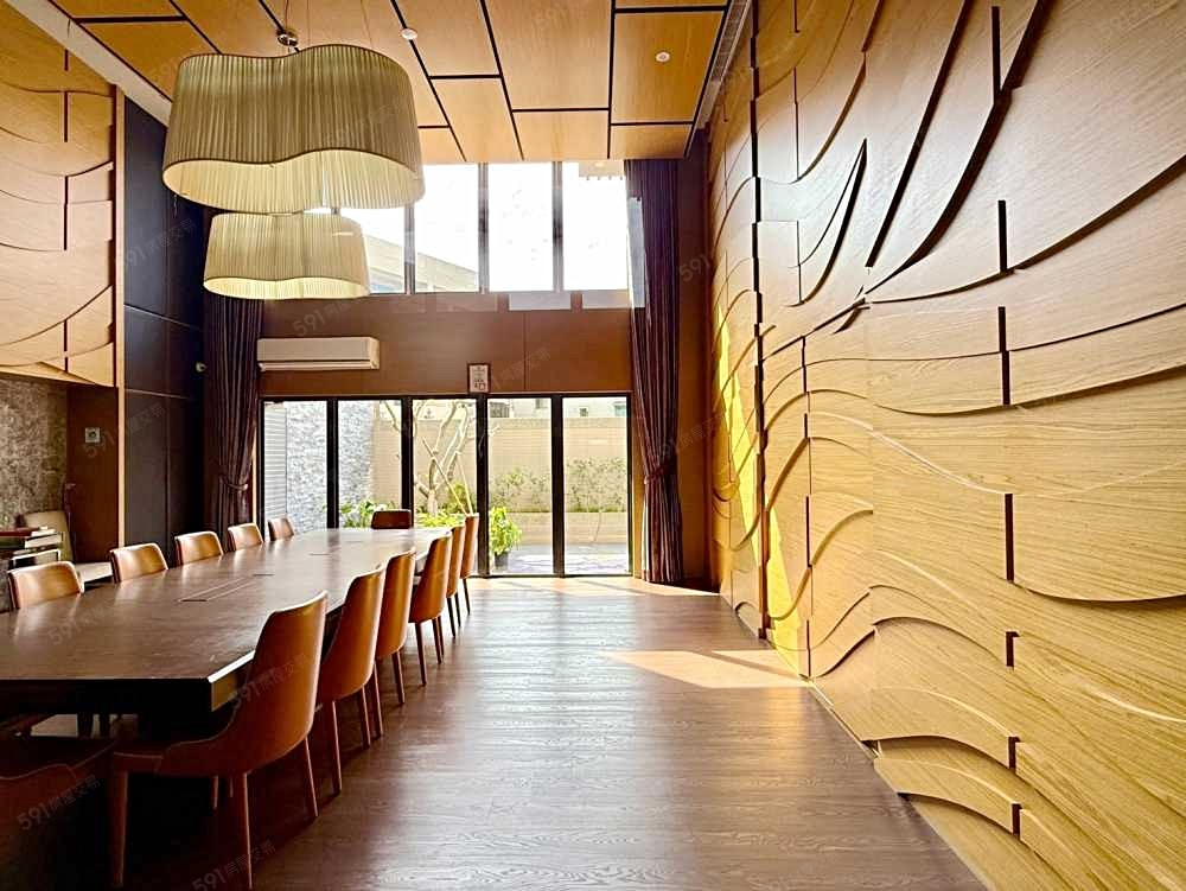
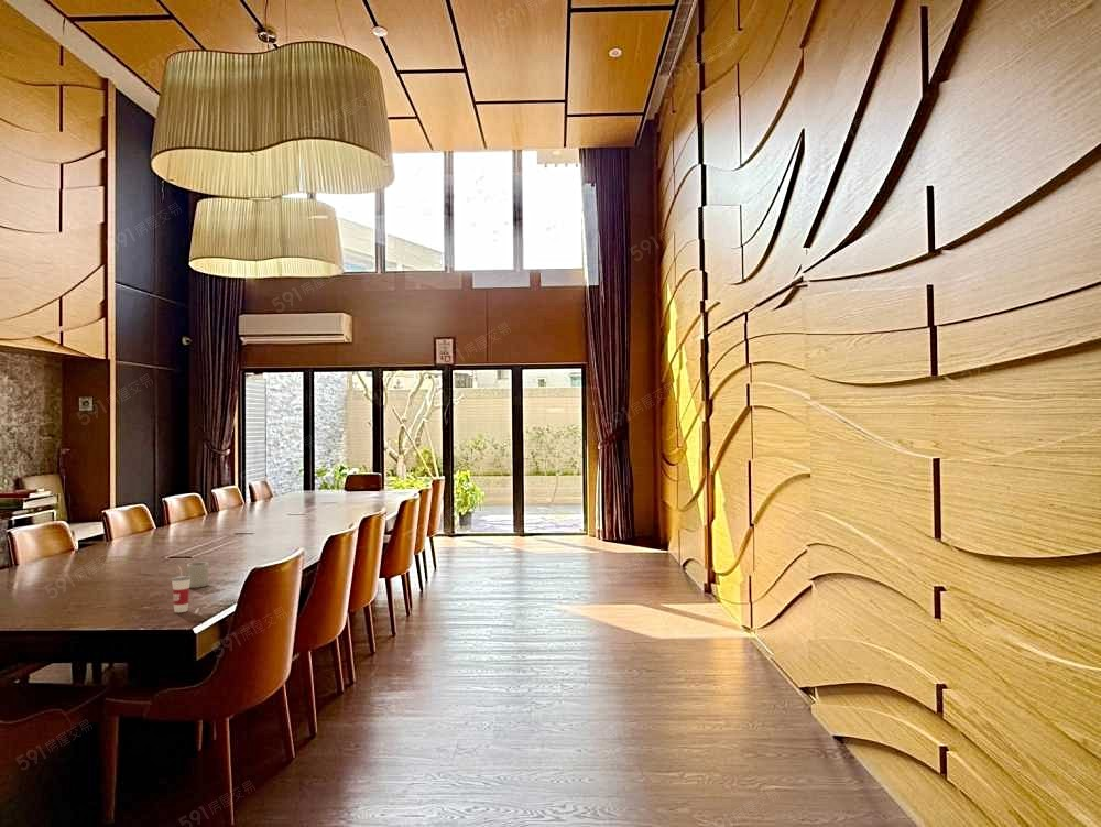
+ cup [171,565,190,613]
+ cup [186,562,209,589]
